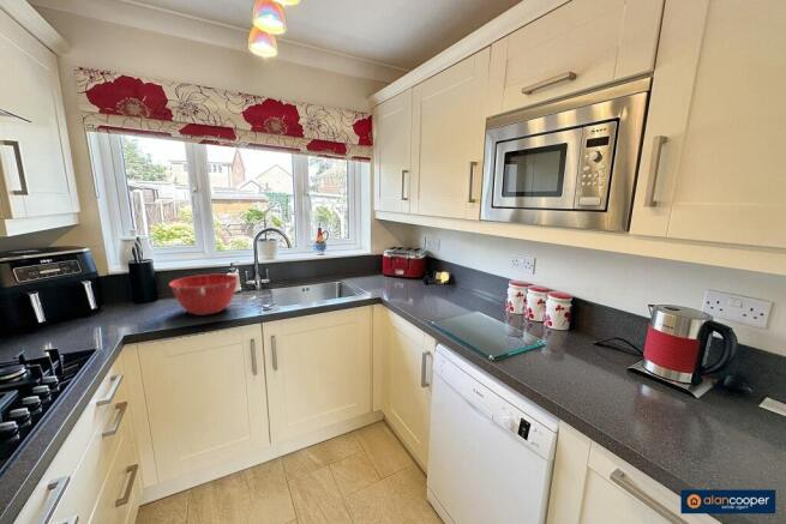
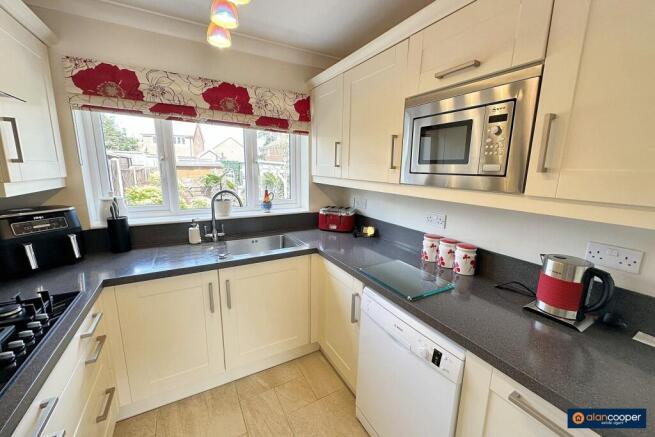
- mixing bowl [168,273,240,317]
